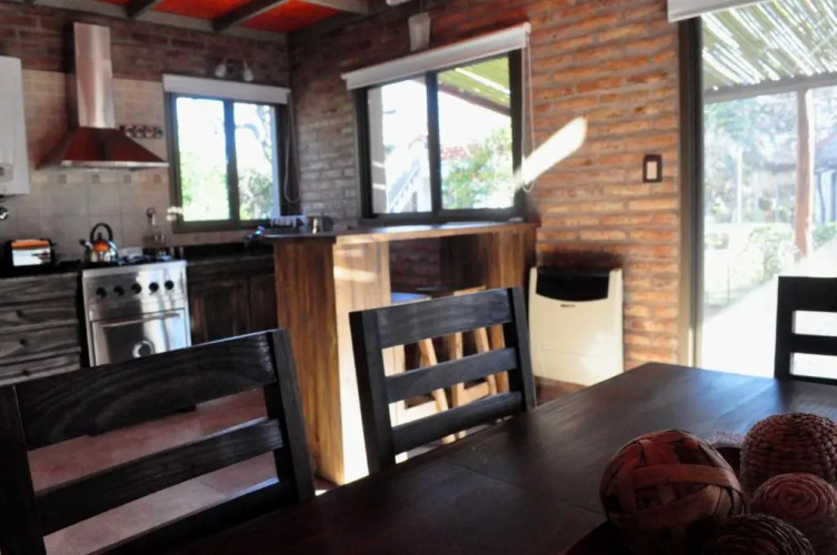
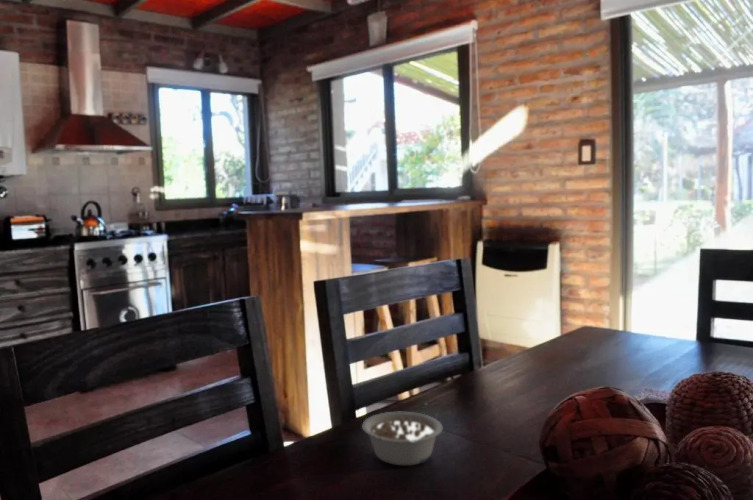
+ legume [361,411,444,466]
